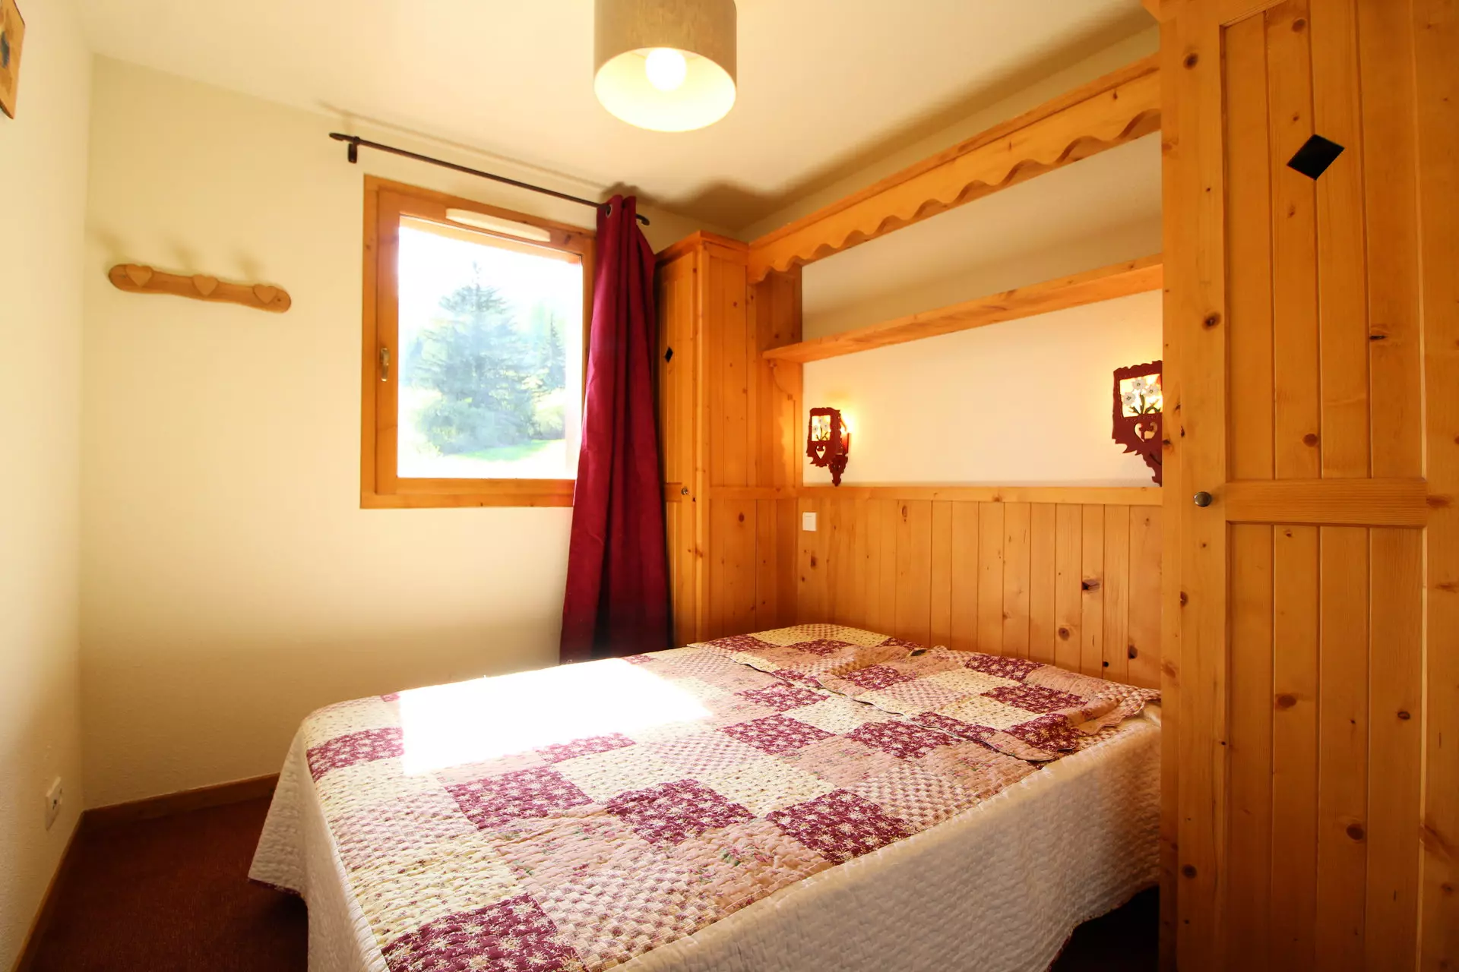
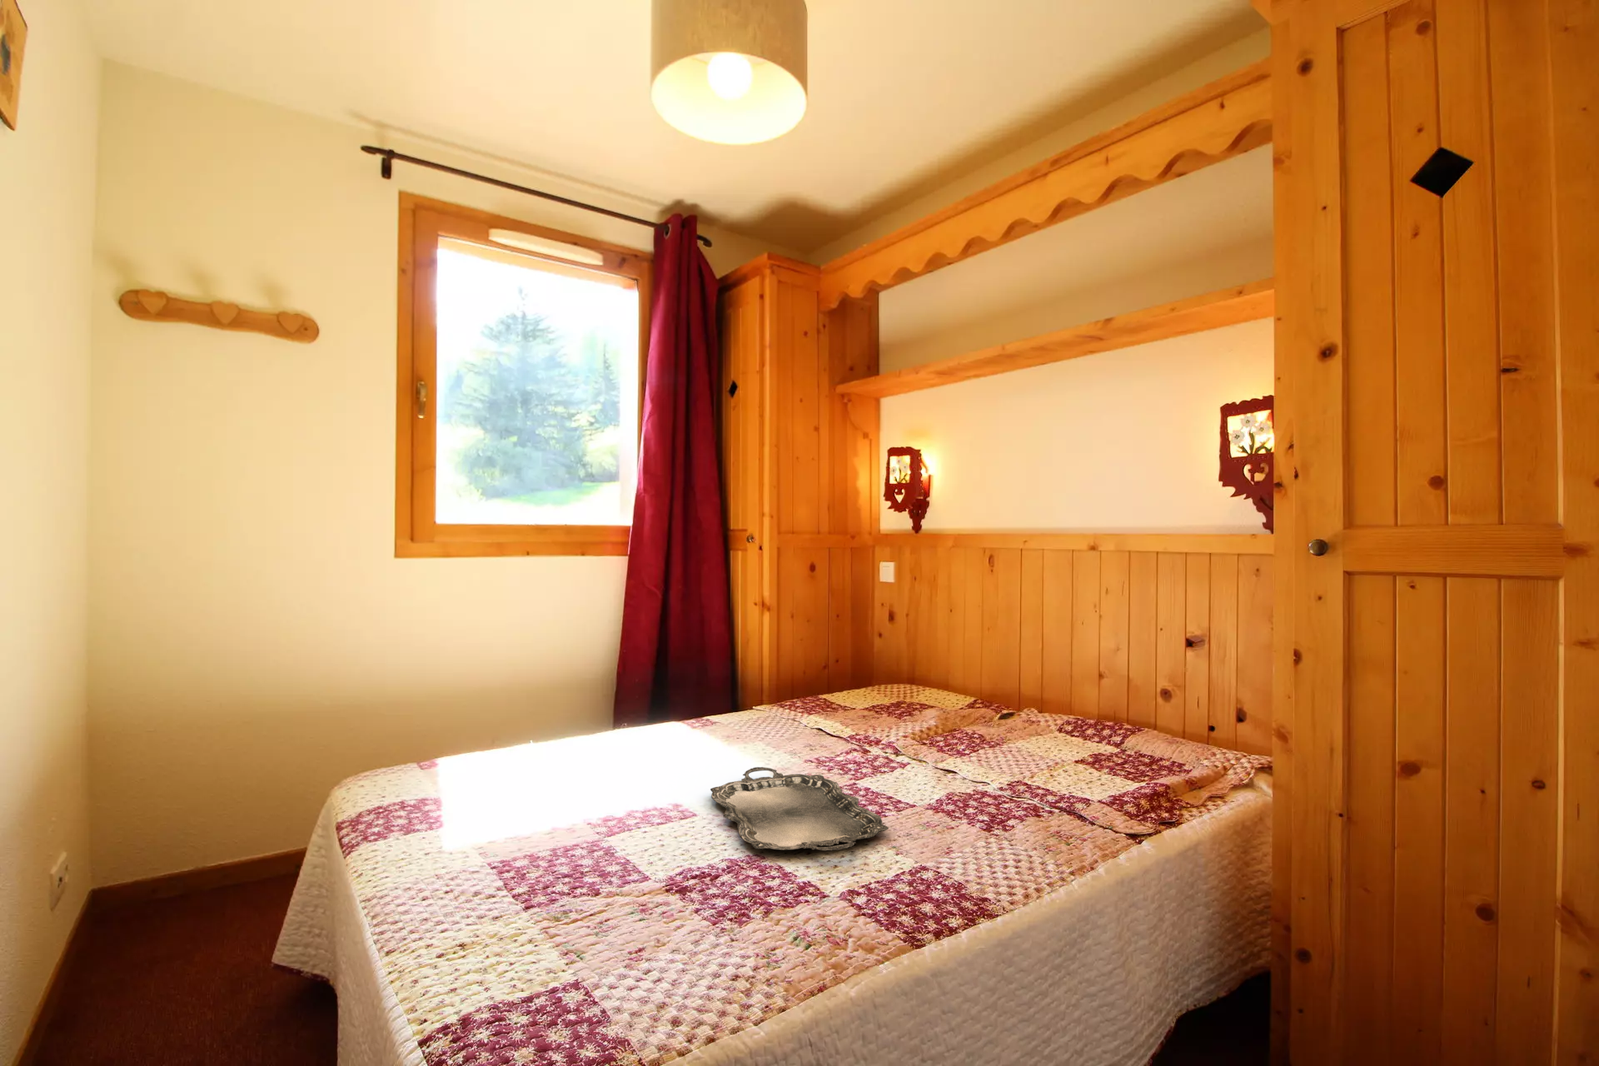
+ serving tray [709,766,889,852]
